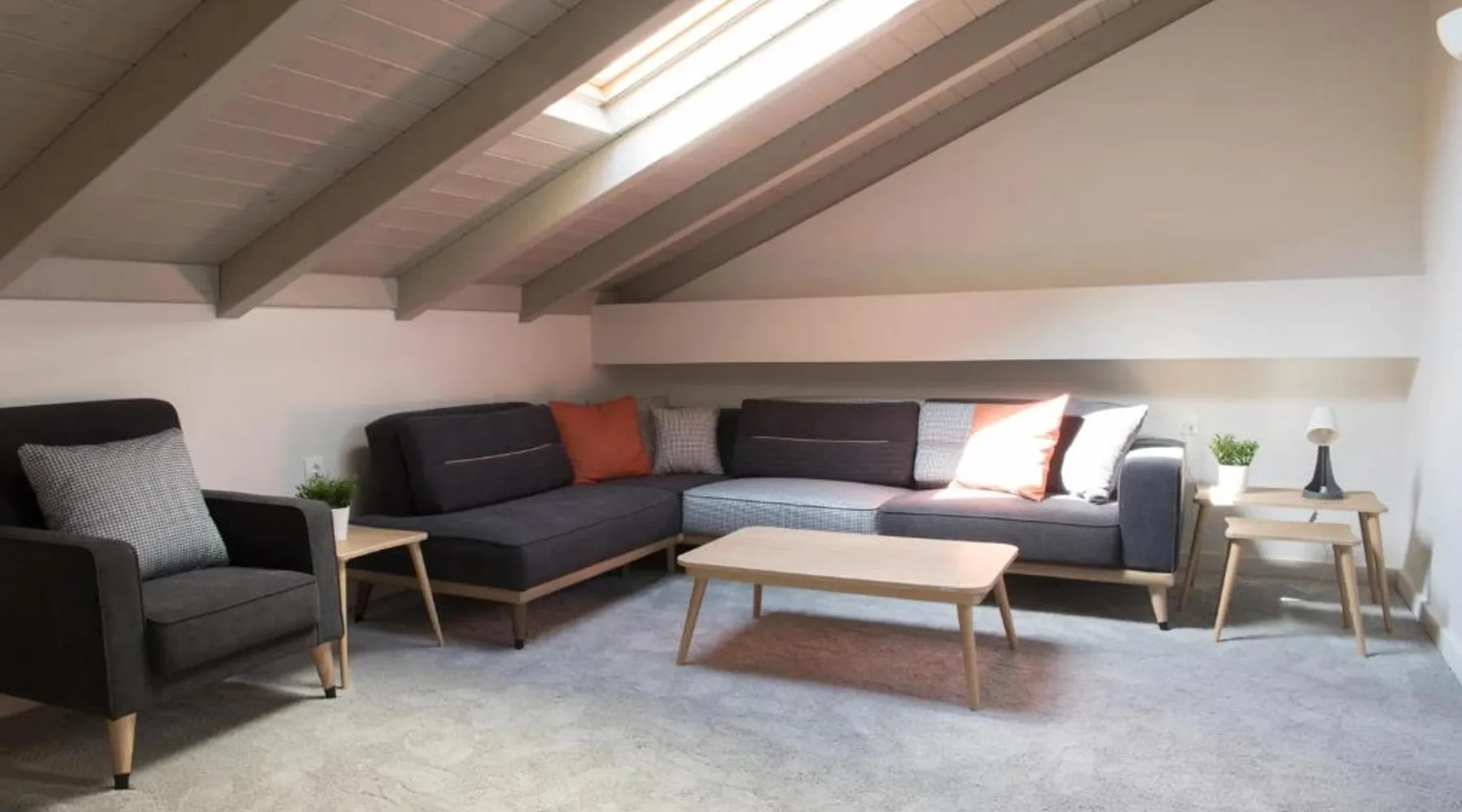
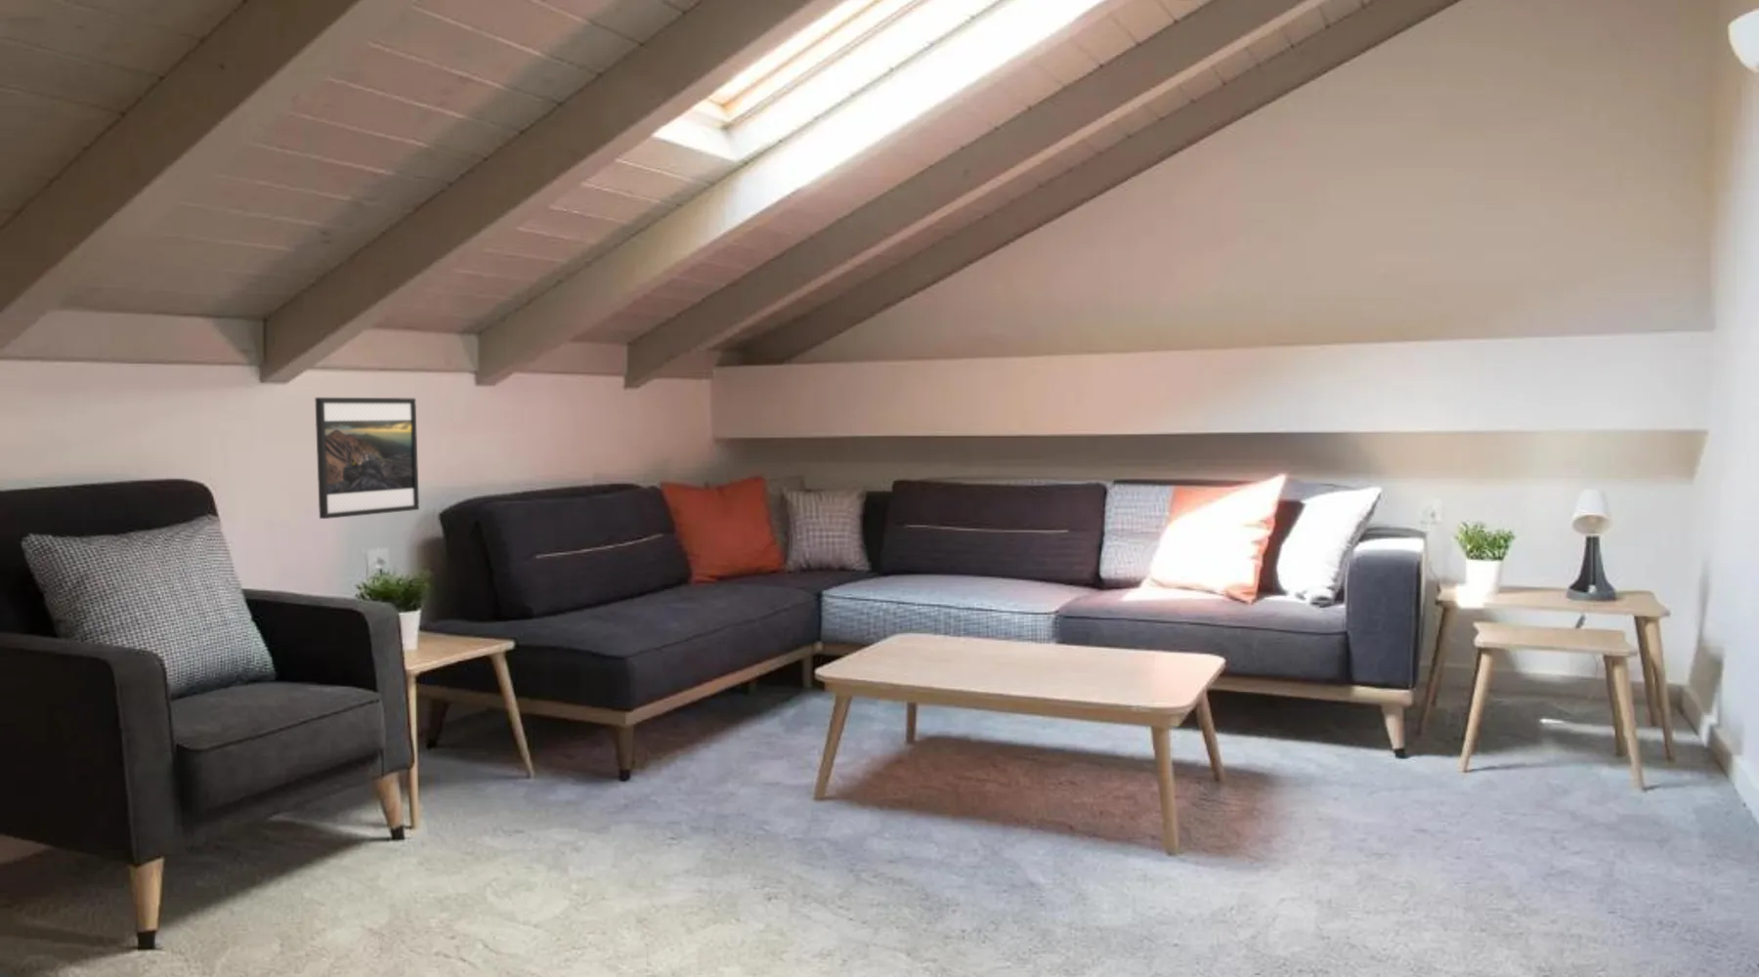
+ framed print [314,397,420,520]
